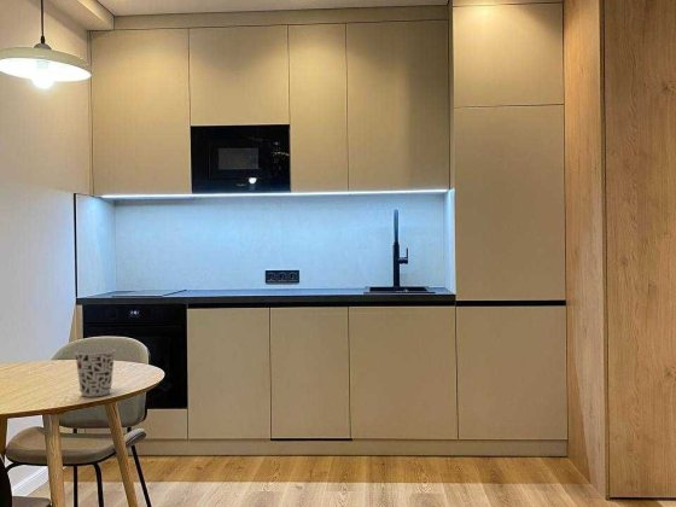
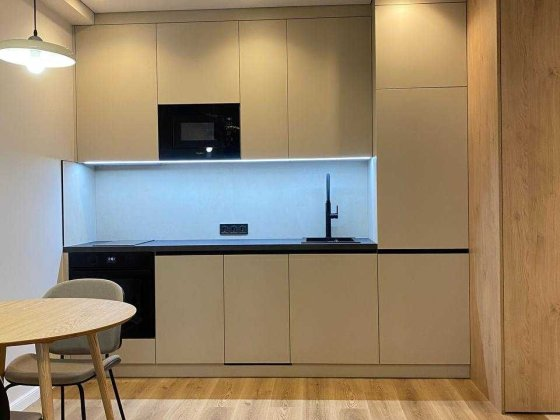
- cup [74,346,117,398]
